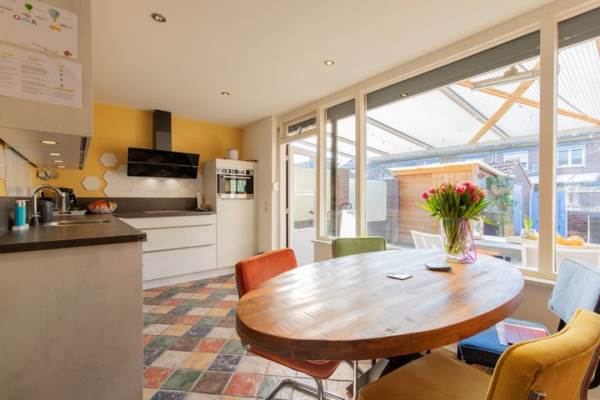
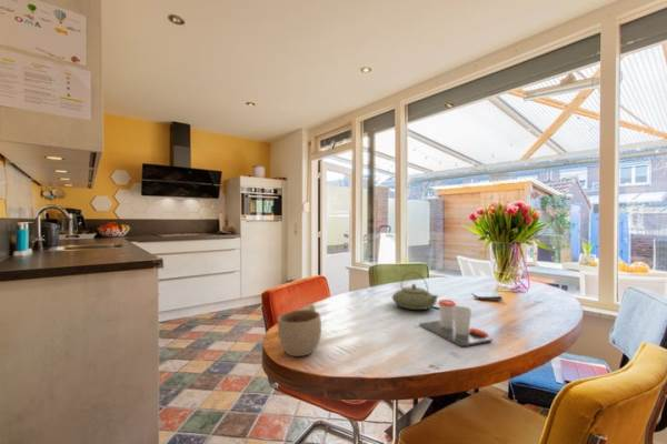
+ cup [277,303,322,357]
+ teapot [391,271,439,311]
+ cup [418,299,492,349]
